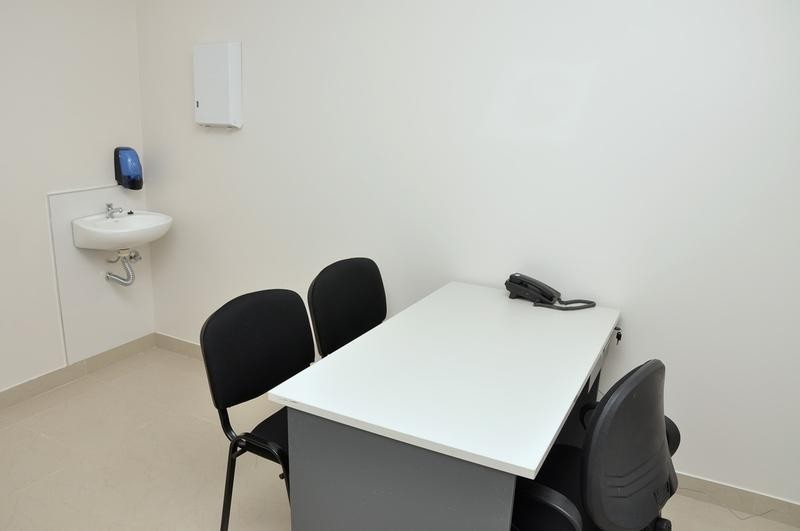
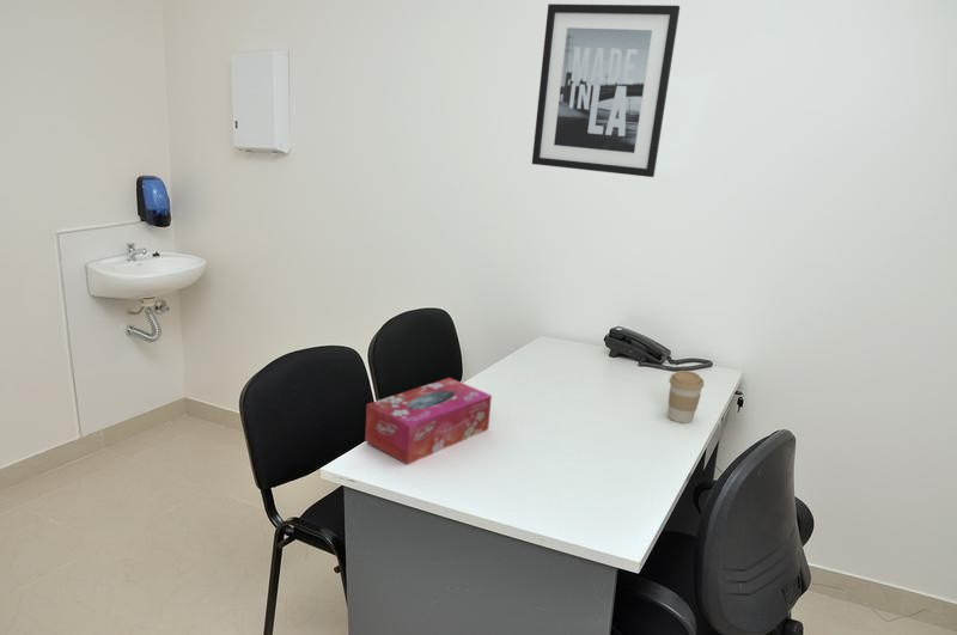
+ wall art [531,2,681,178]
+ coffee cup [666,370,705,425]
+ tissue box [364,377,493,466]
